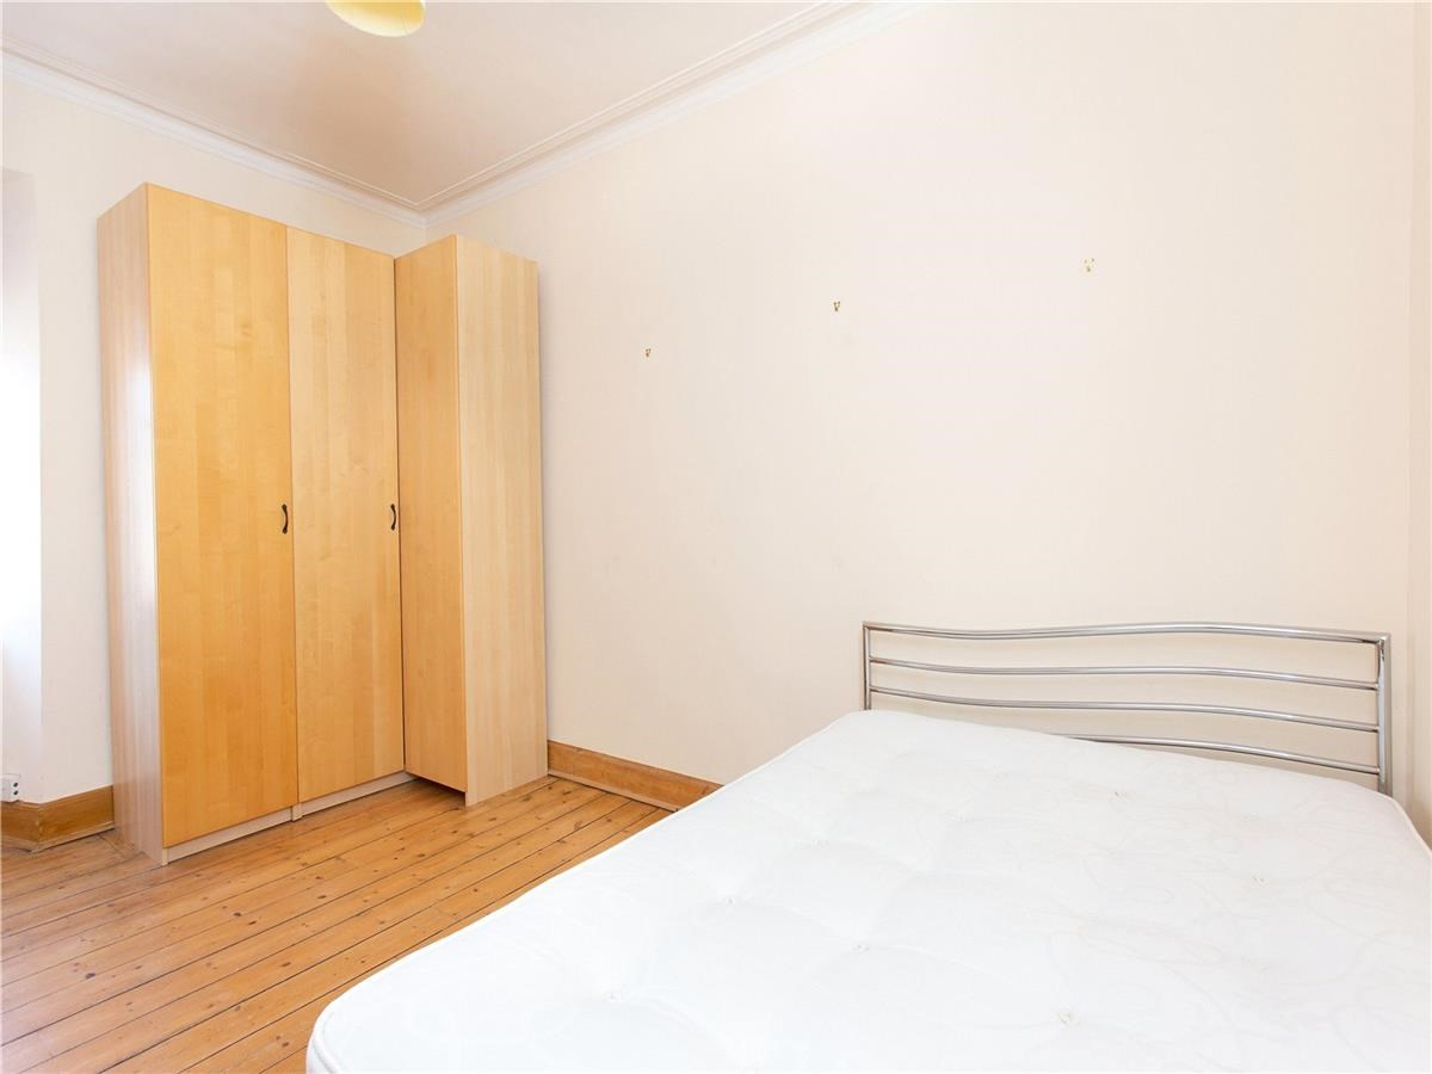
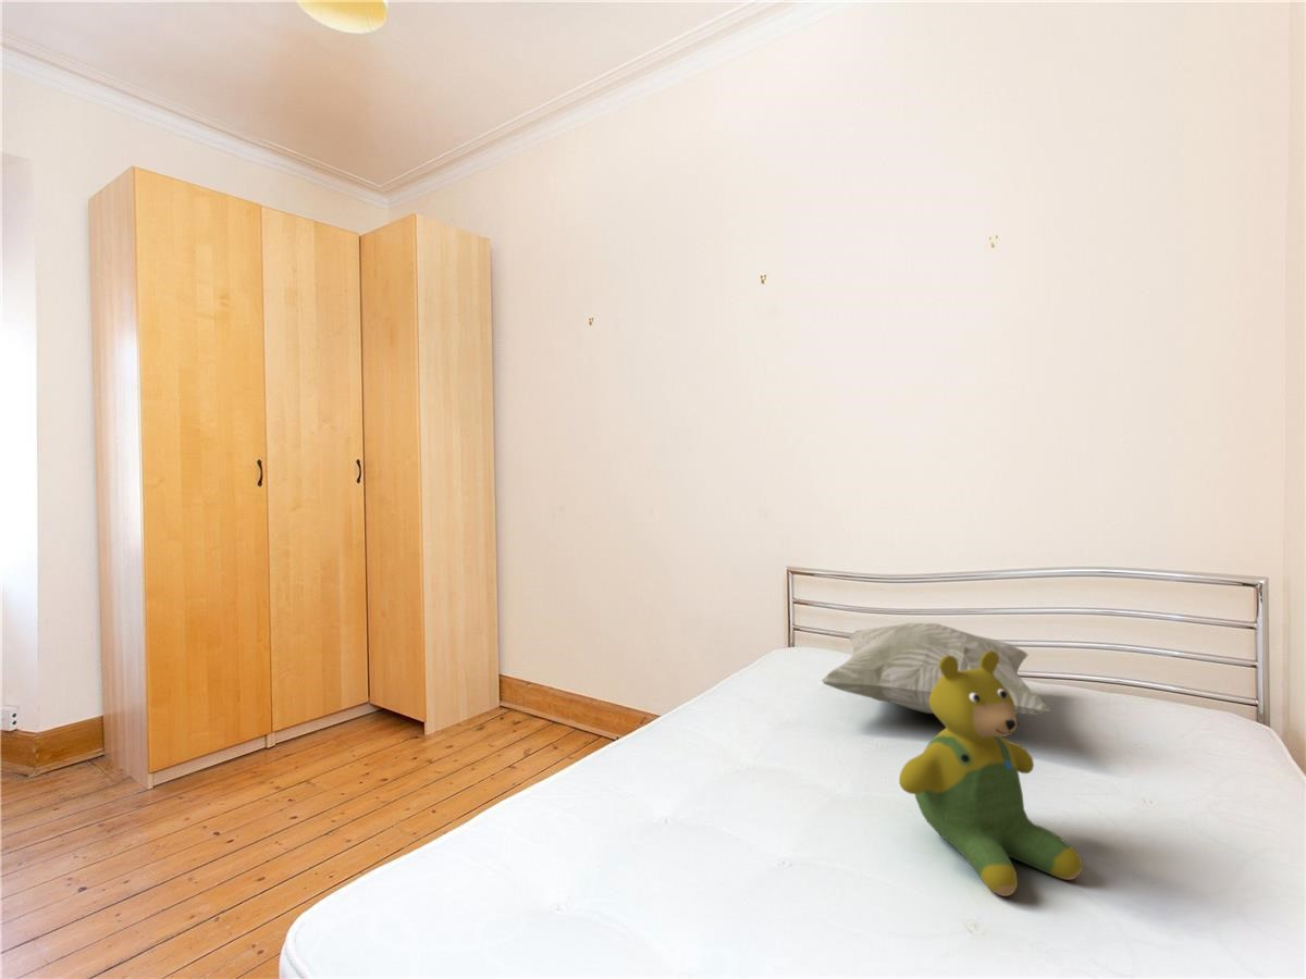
+ teddy bear [898,650,1083,897]
+ decorative pillow [821,622,1051,717]
